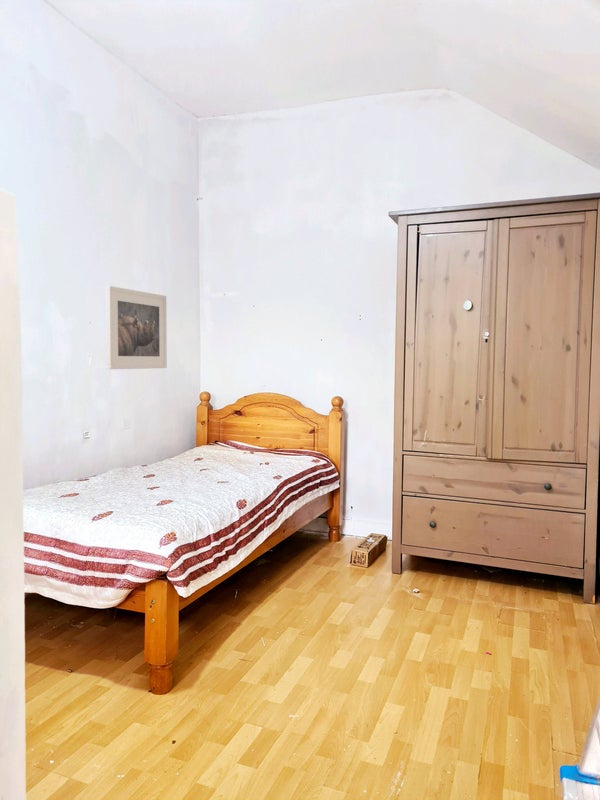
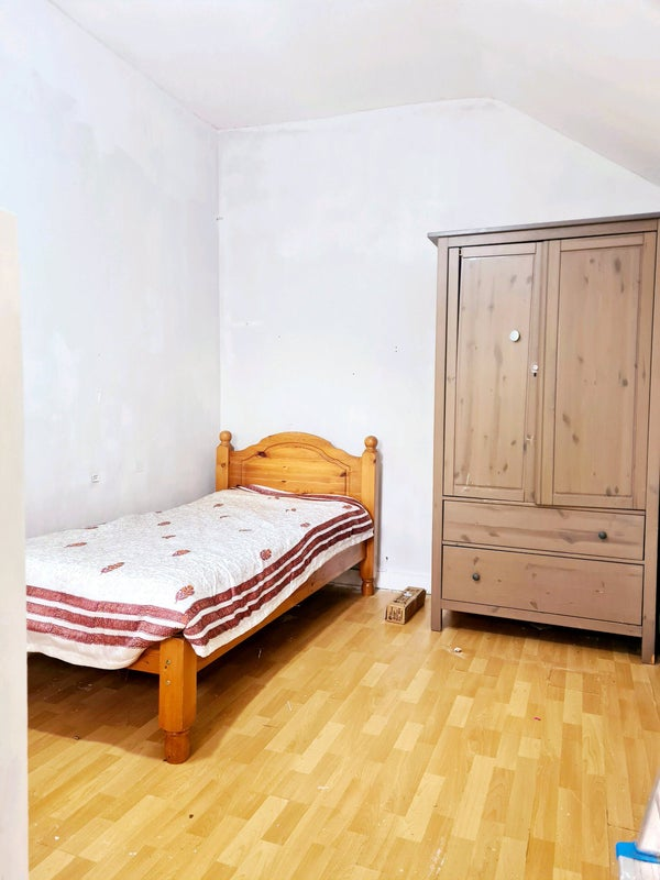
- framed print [105,285,168,370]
